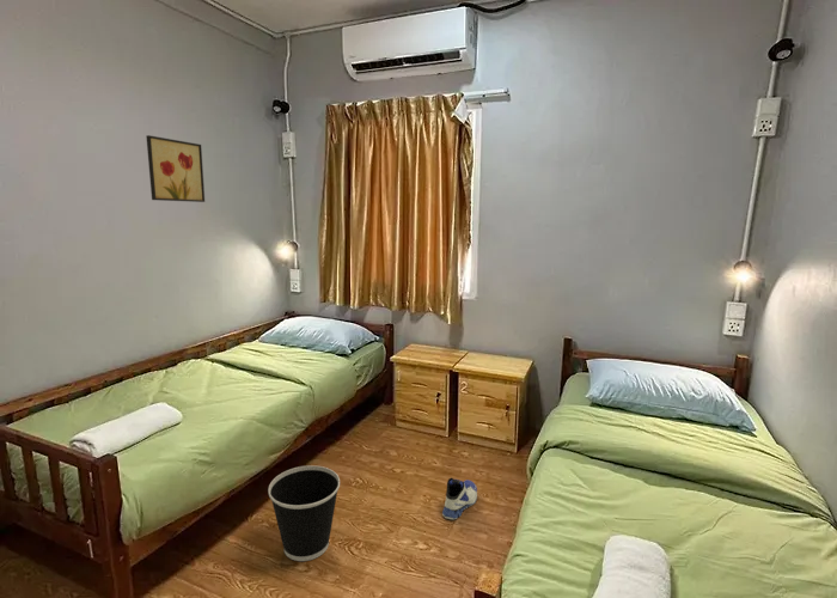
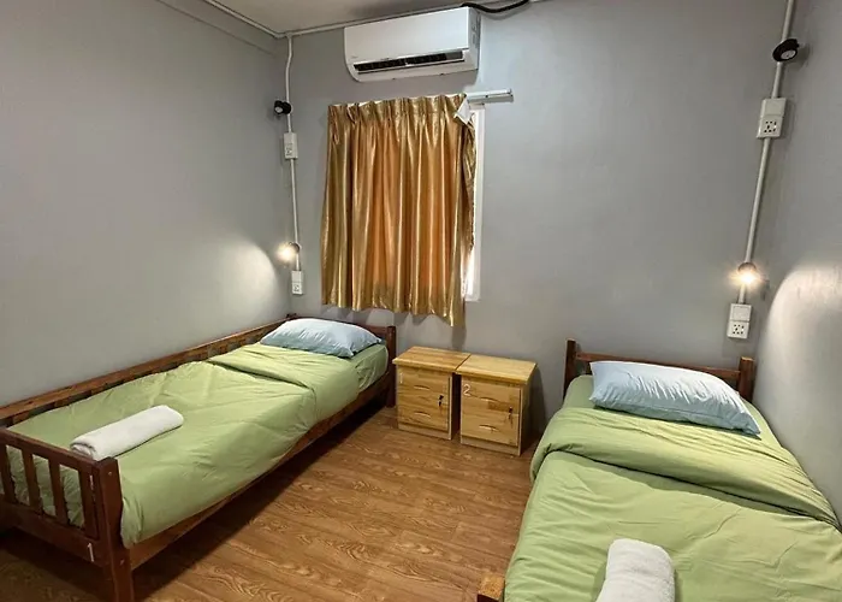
- sneaker [441,477,478,520]
- wastebasket [268,464,341,562]
- wall art [145,134,206,203]
